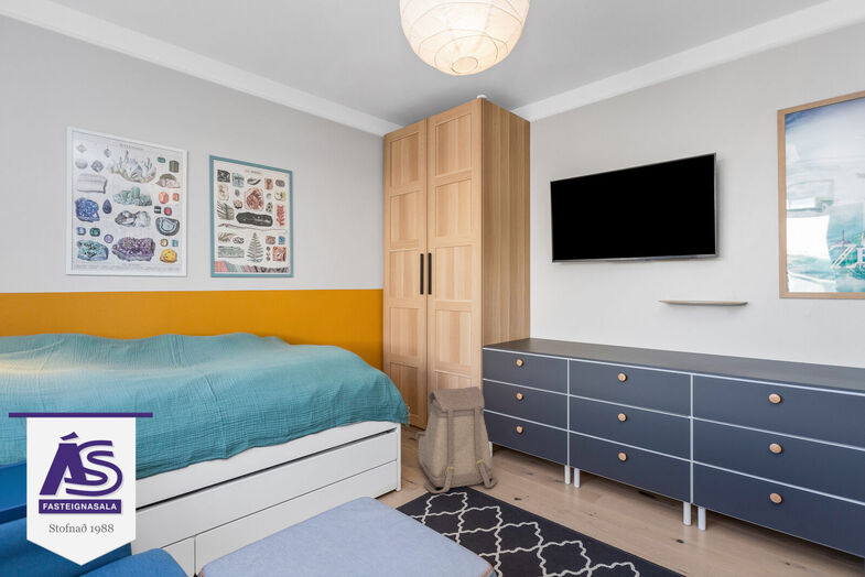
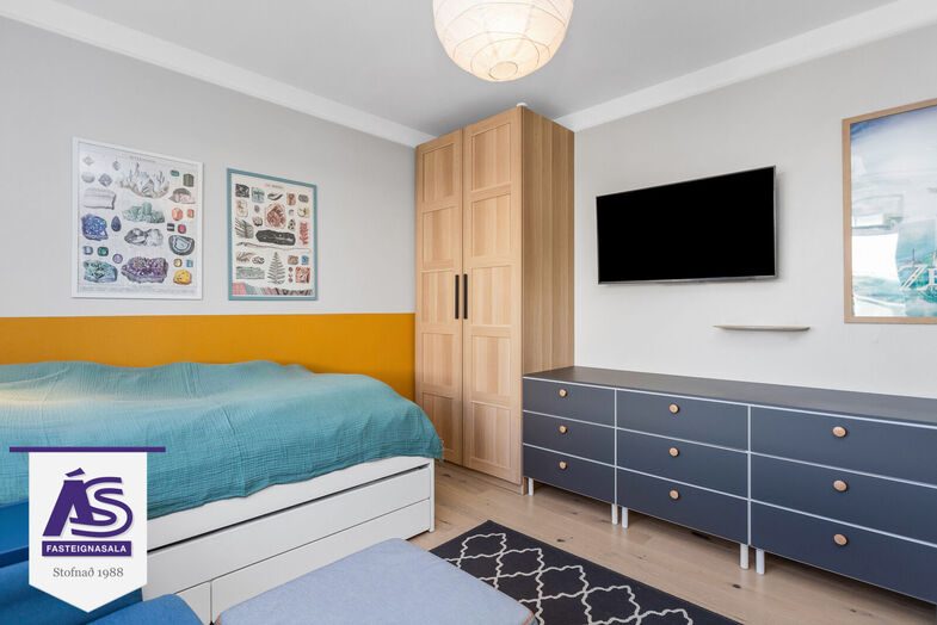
- backpack [415,385,498,494]
